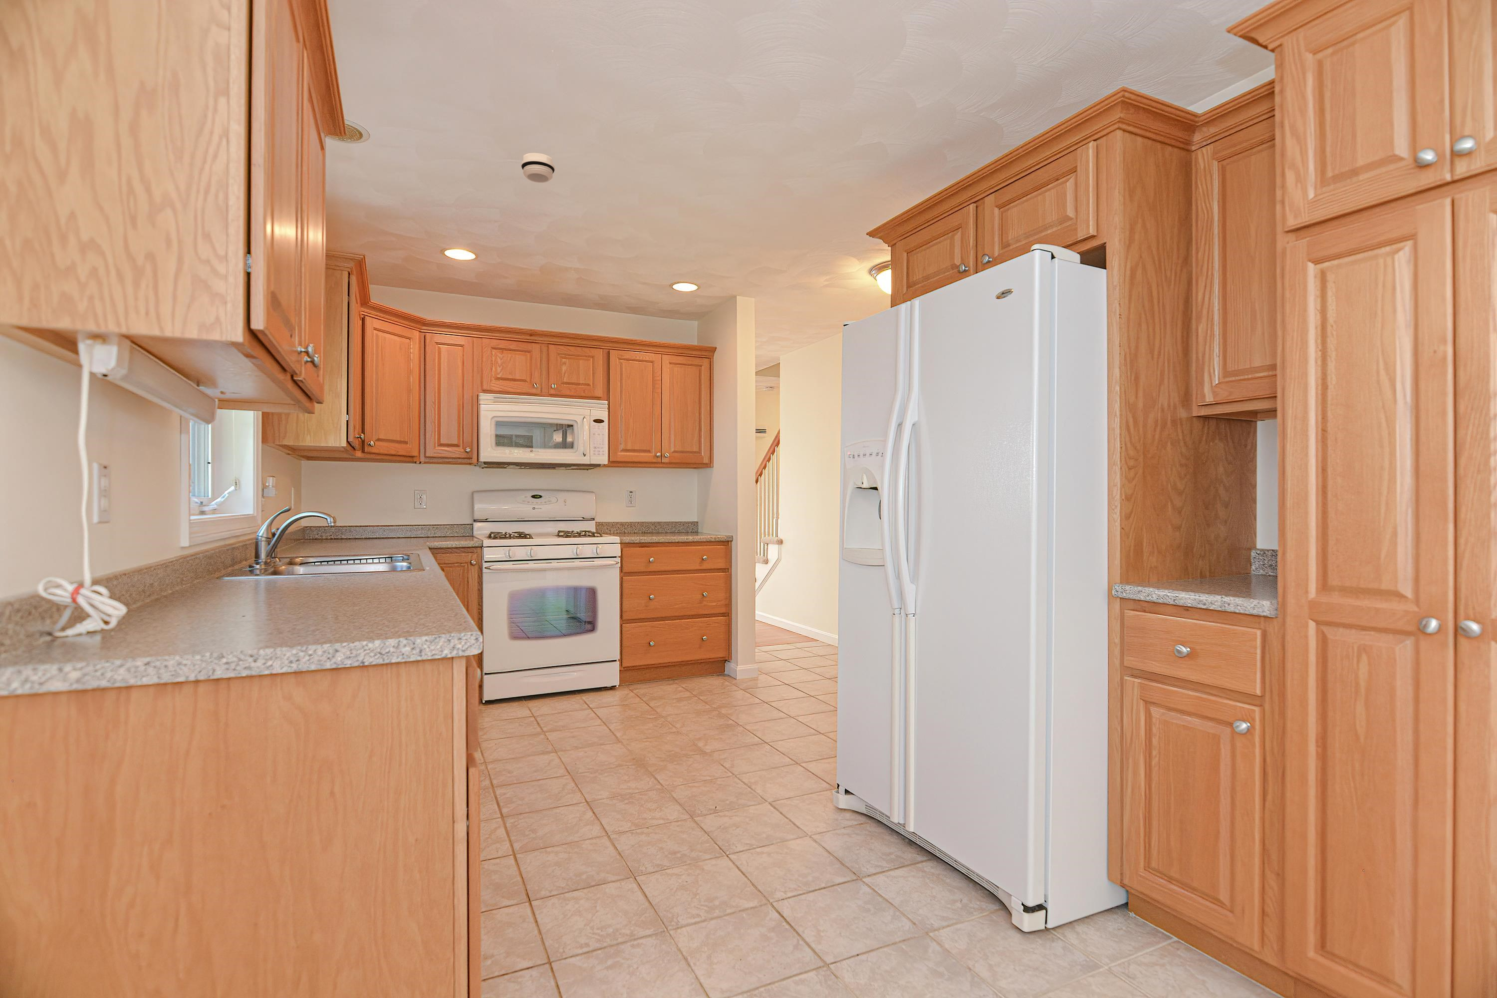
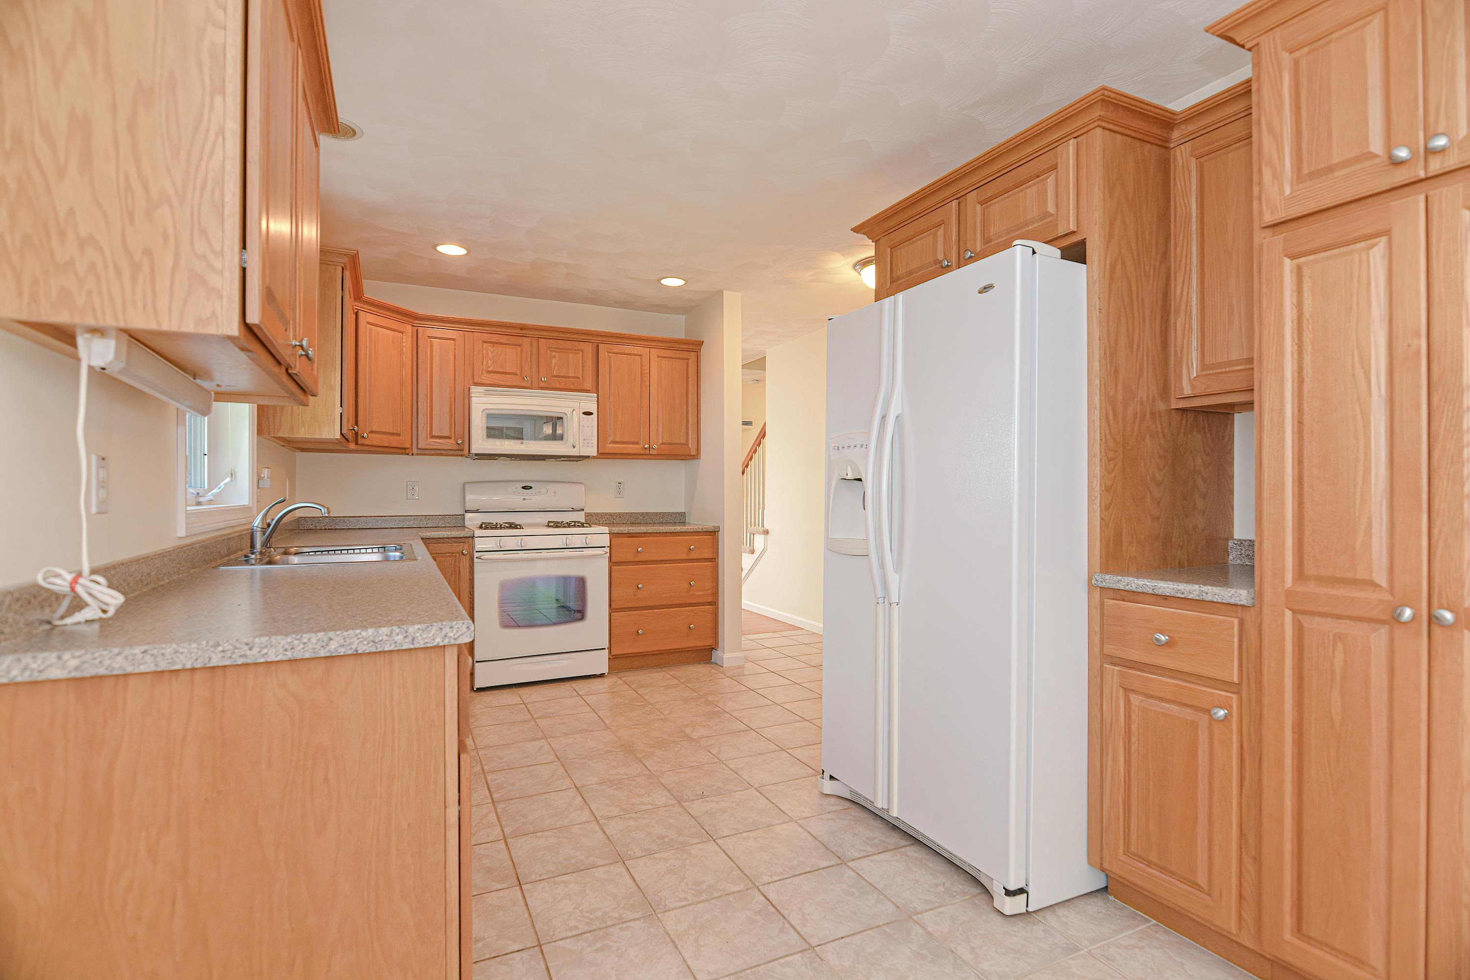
- smoke detector [520,153,556,183]
